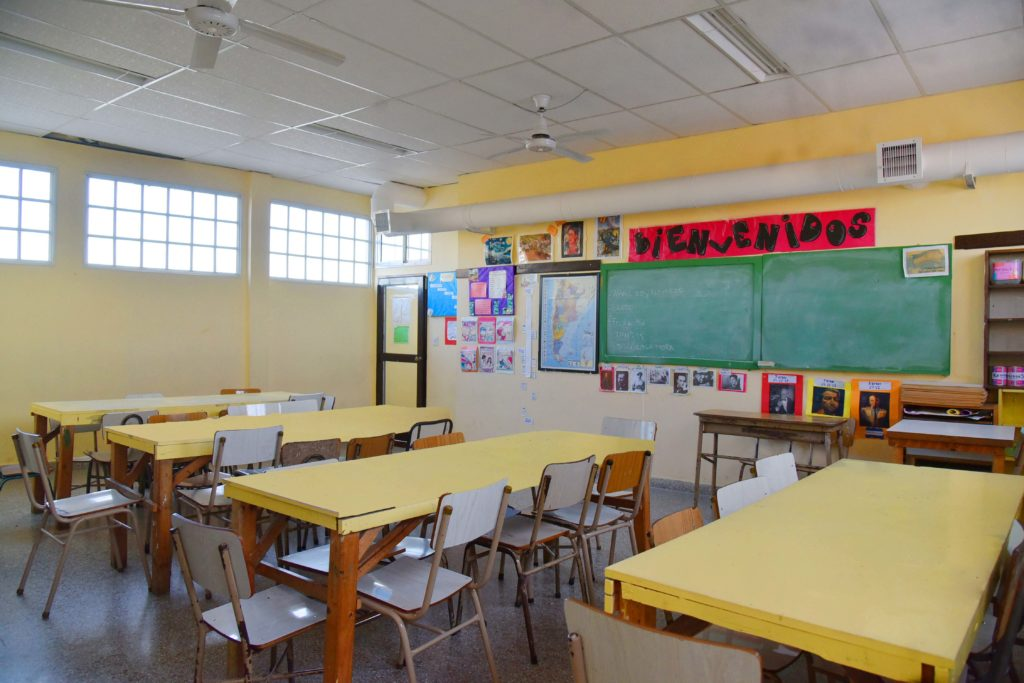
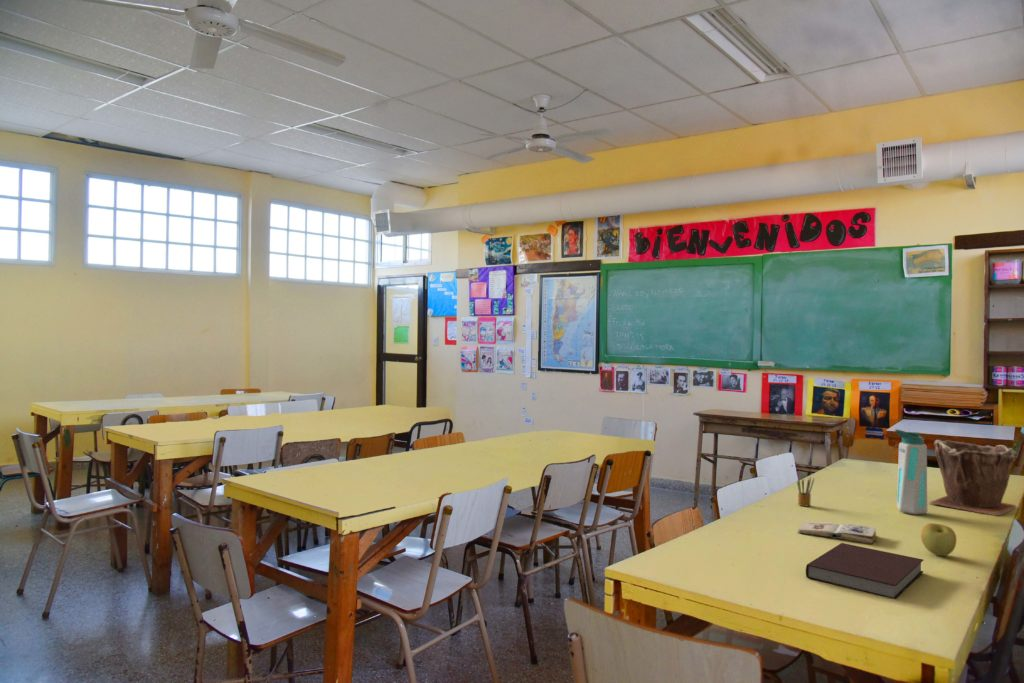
+ notebook [805,542,925,600]
+ paperback book [797,521,883,545]
+ plant pot [928,439,1018,517]
+ water bottle [894,428,928,516]
+ pencil box [796,476,815,507]
+ apple [920,522,957,557]
